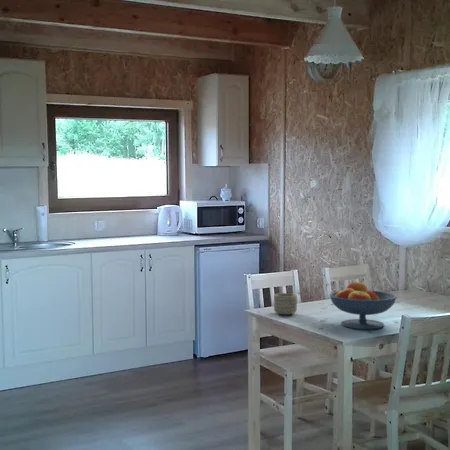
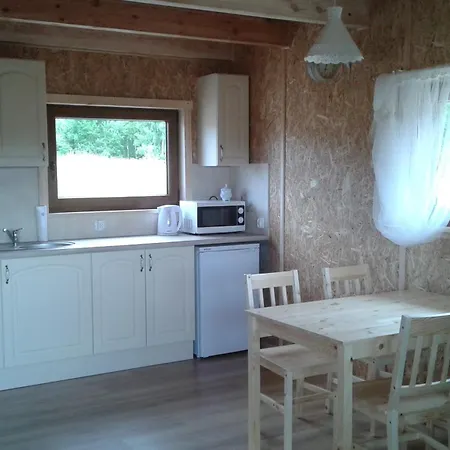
- fruit bowl [329,280,398,330]
- mug [273,292,298,316]
